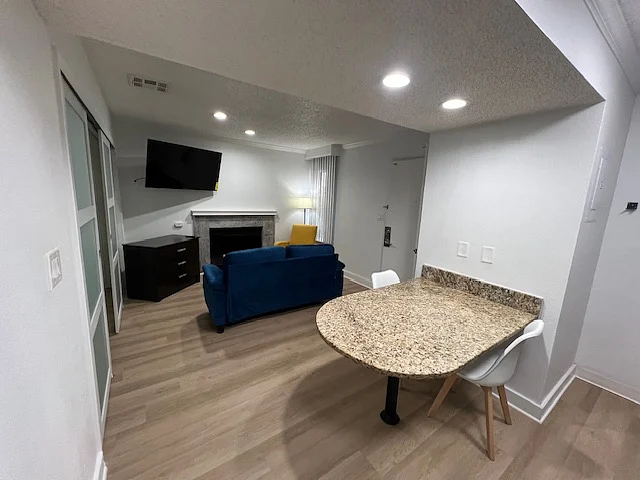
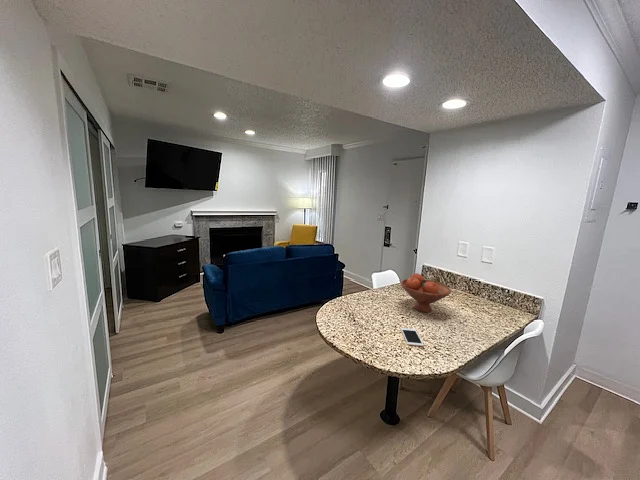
+ fruit bowl [400,272,452,314]
+ cell phone [400,327,425,347]
